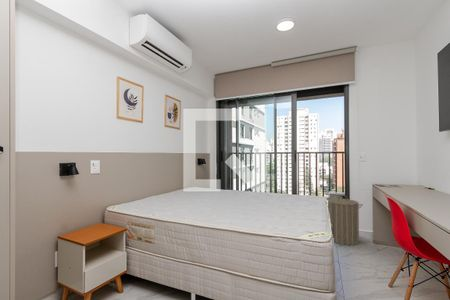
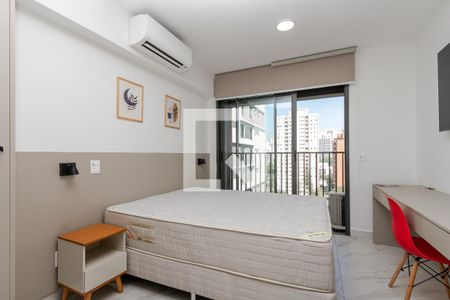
- laundry hamper [327,194,364,246]
